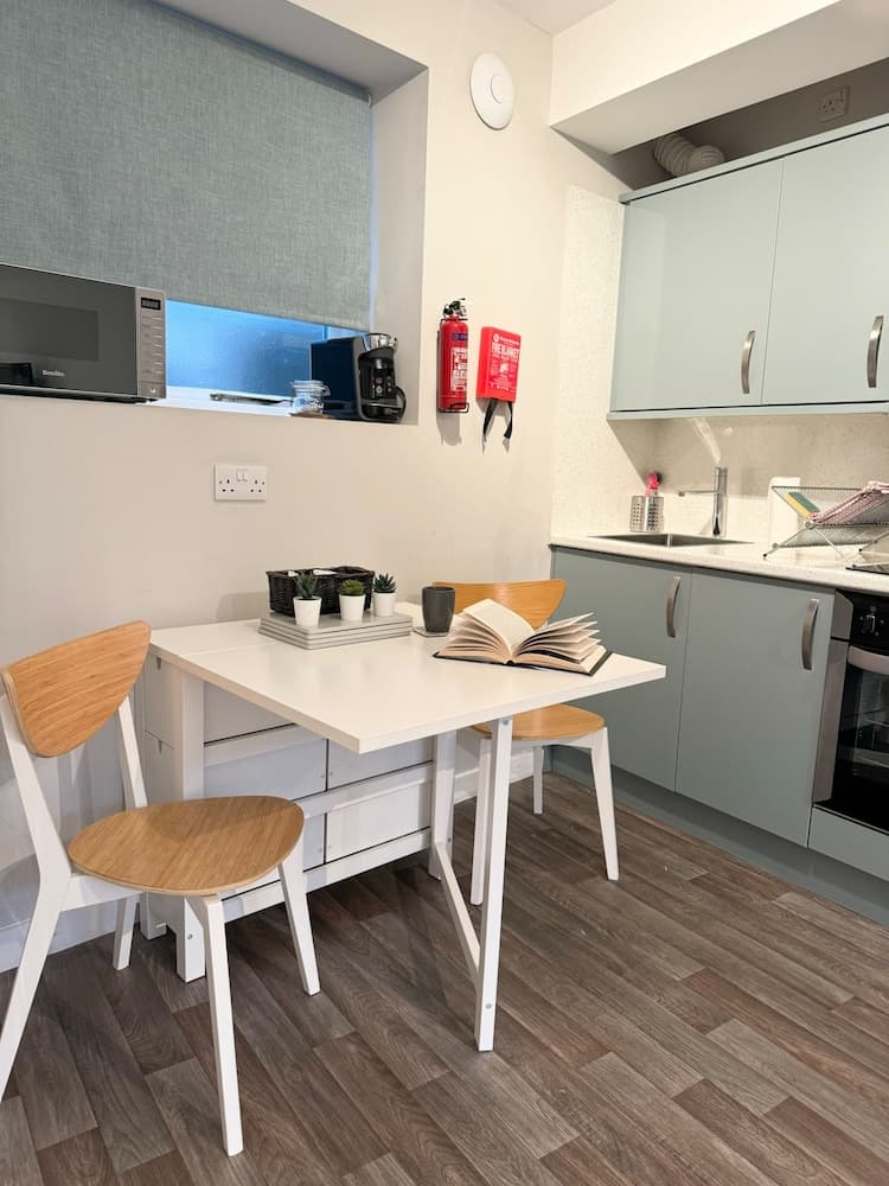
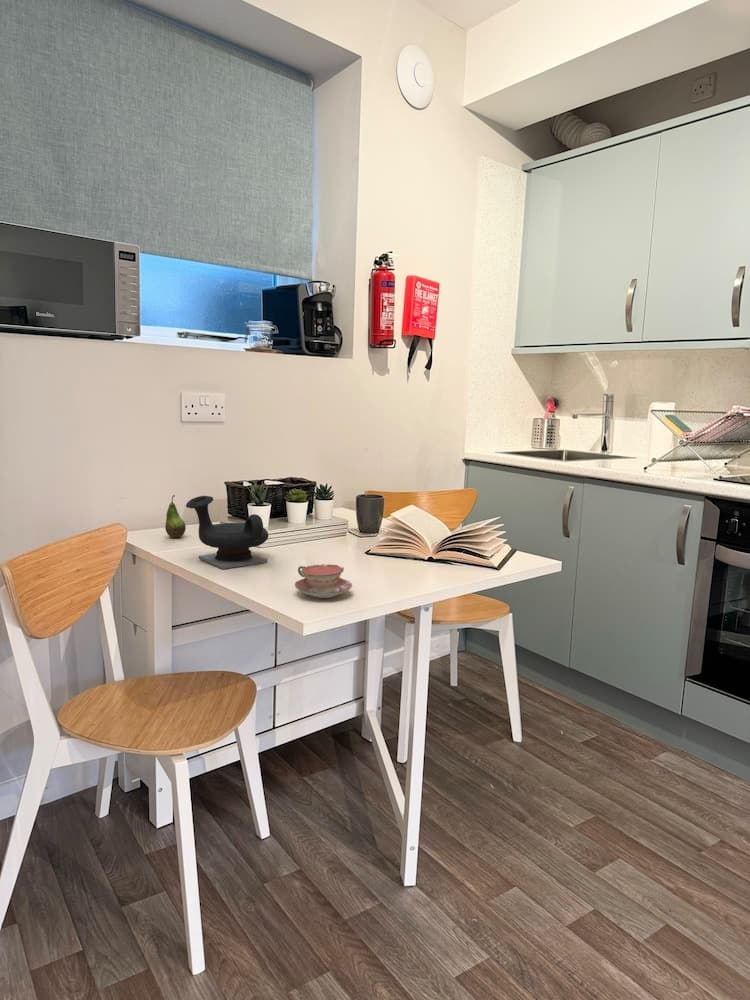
+ fruit [164,494,187,539]
+ teacup [294,563,353,599]
+ teapot [185,495,269,570]
